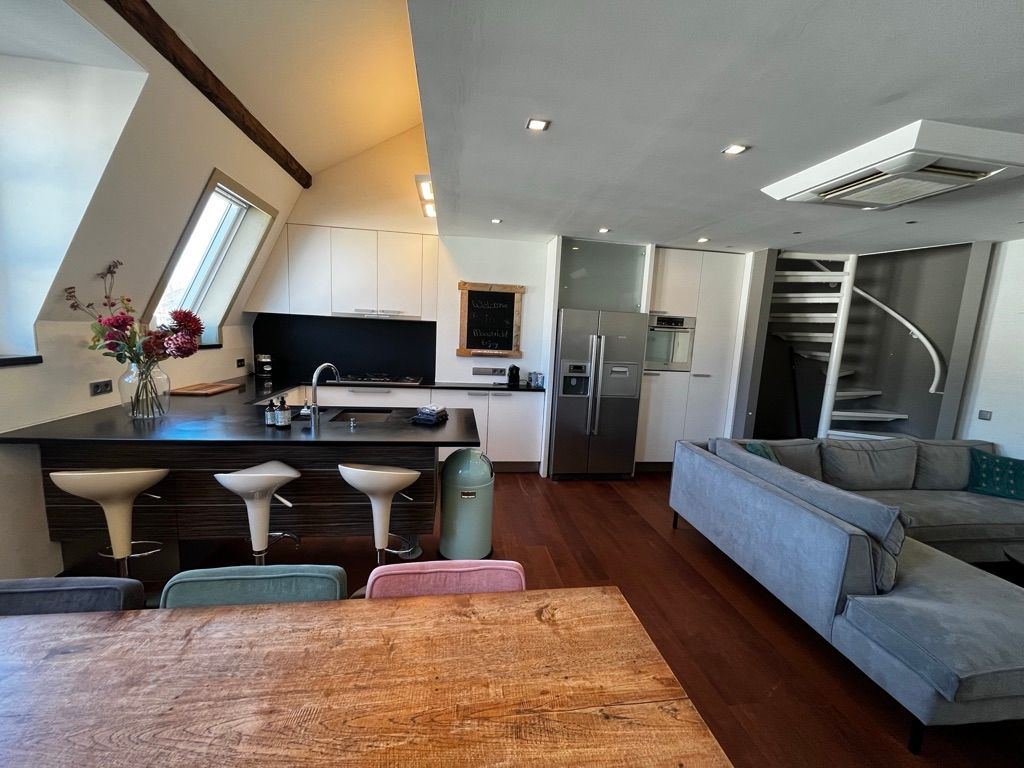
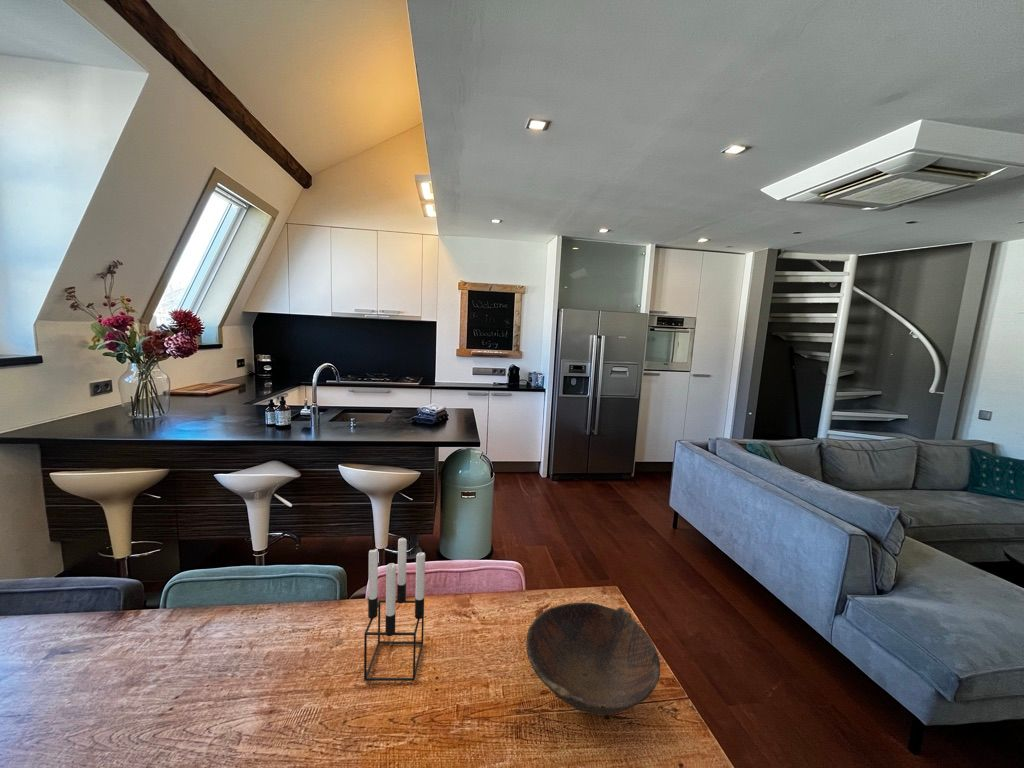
+ candle holder [363,536,426,682]
+ bowl [525,602,661,716]
